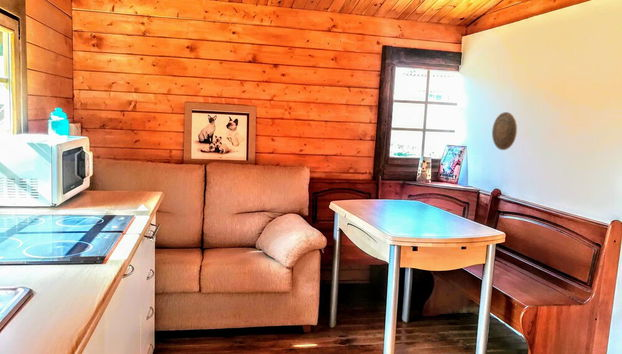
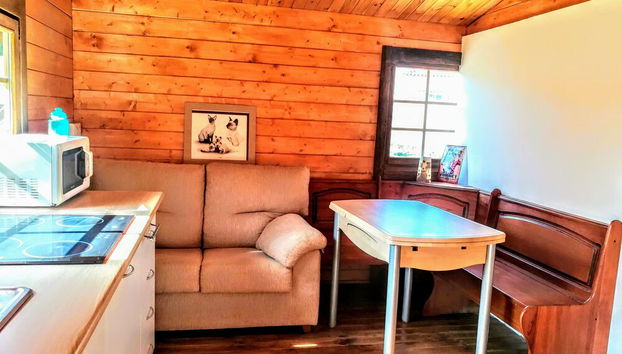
- decorative plate [491,111,518,151]
